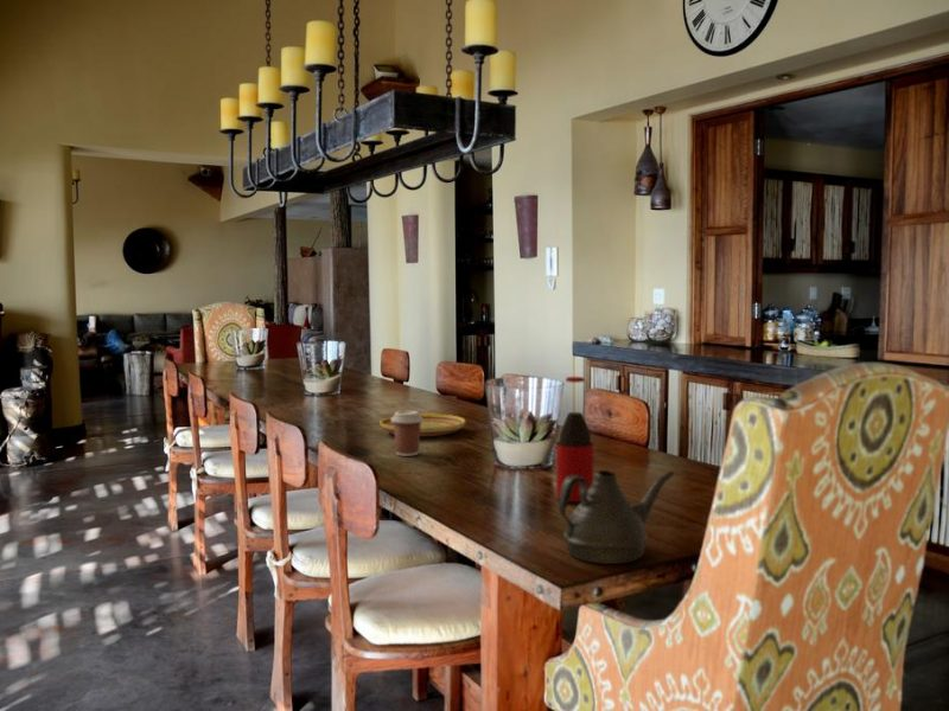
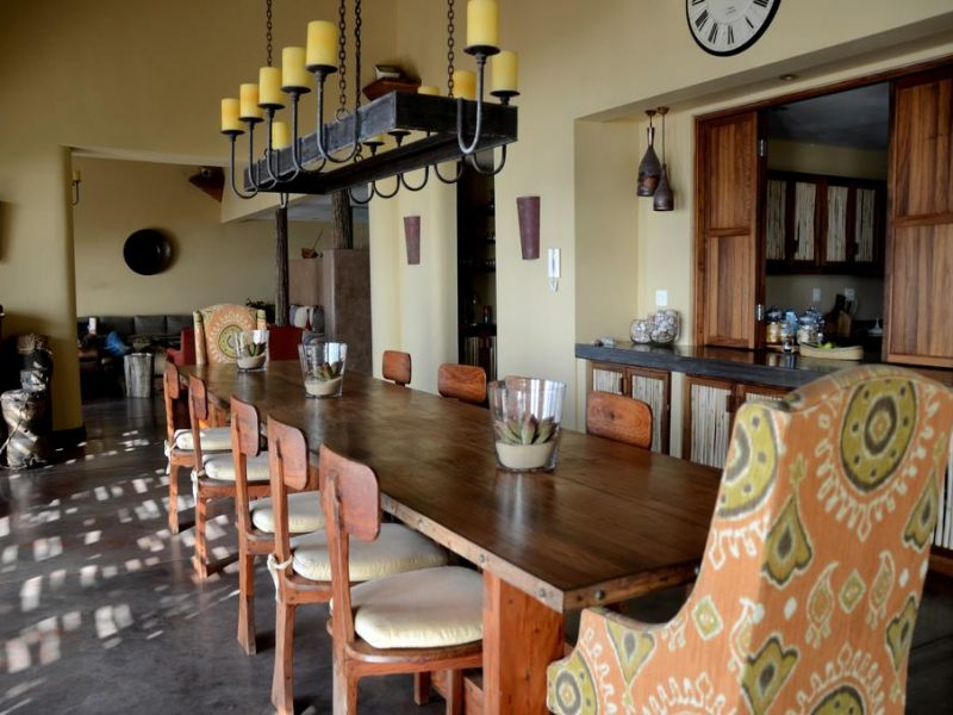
- bottle [555,376,594,502]
- teapot [558,469,676,565]
- coffee cup [391,410,423,457]
- plate [378,412,466,437]
